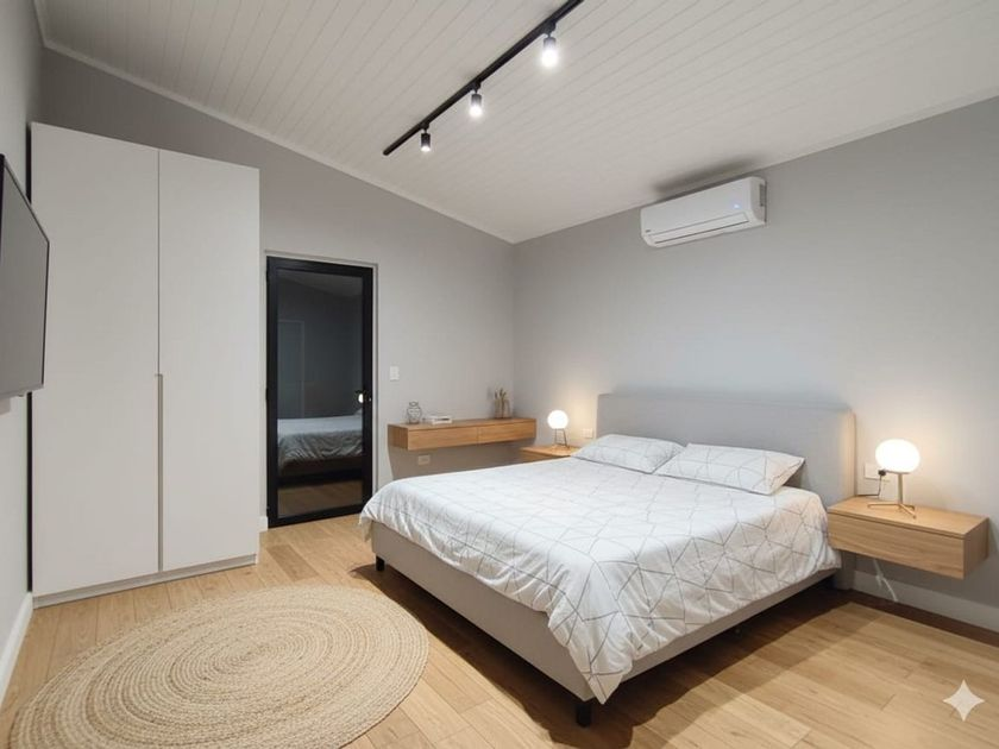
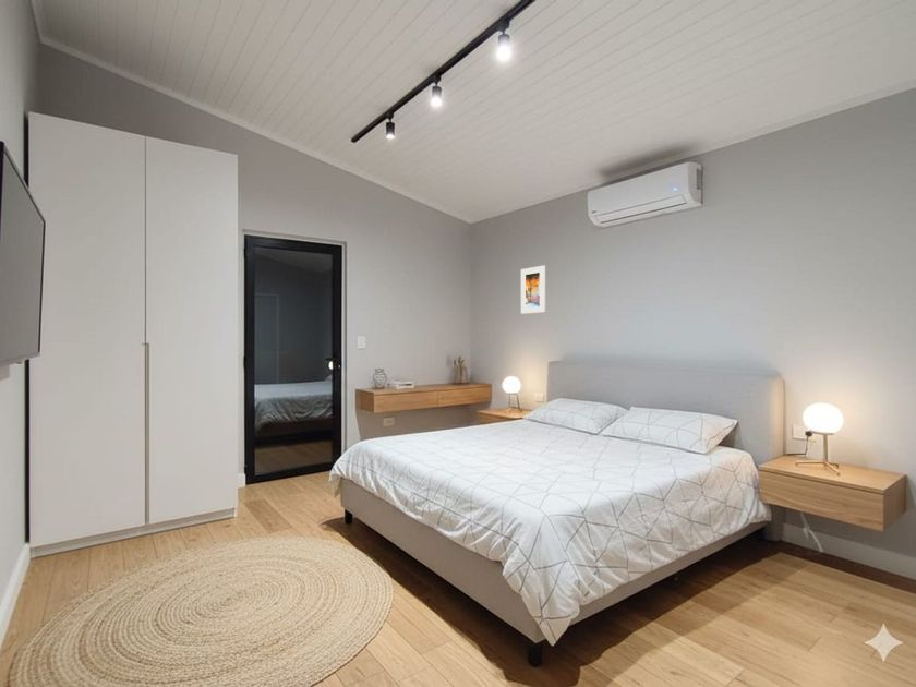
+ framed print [520,265,546,315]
